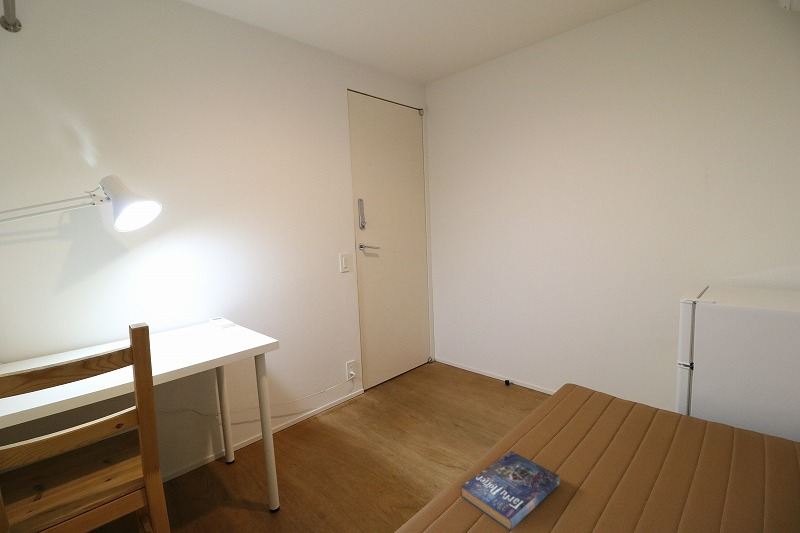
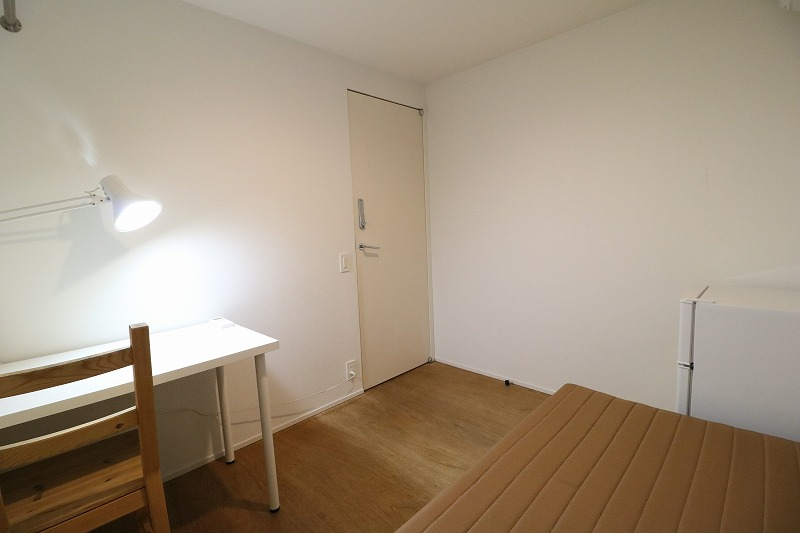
- book [460,450,562,531]
